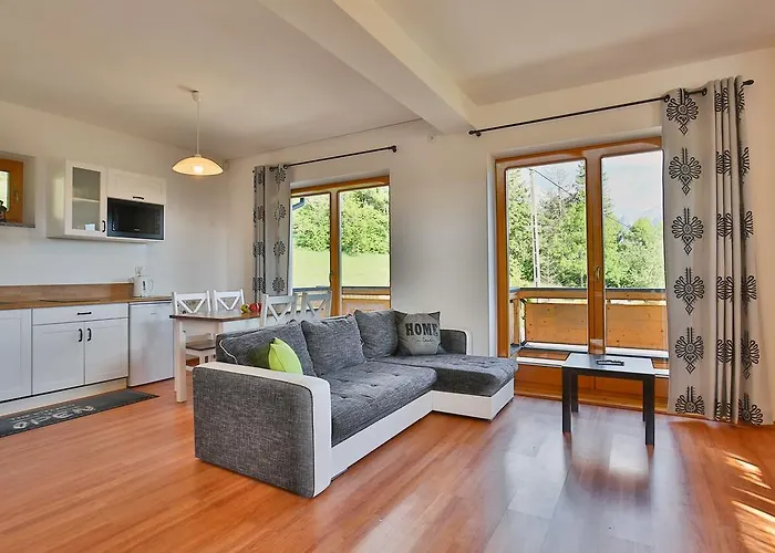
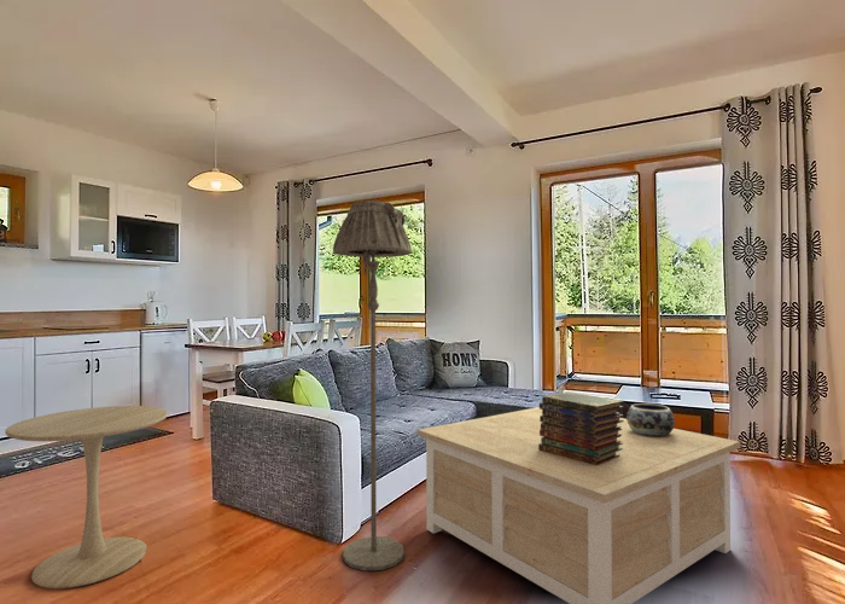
+ book stack [538,391,625,465]
+ coffee table [416,406,741,604]
+ side table [4,405,169,590]
+ floor lamp [332,199,413,571]
+ decorative bowl [625,402,676,437]
